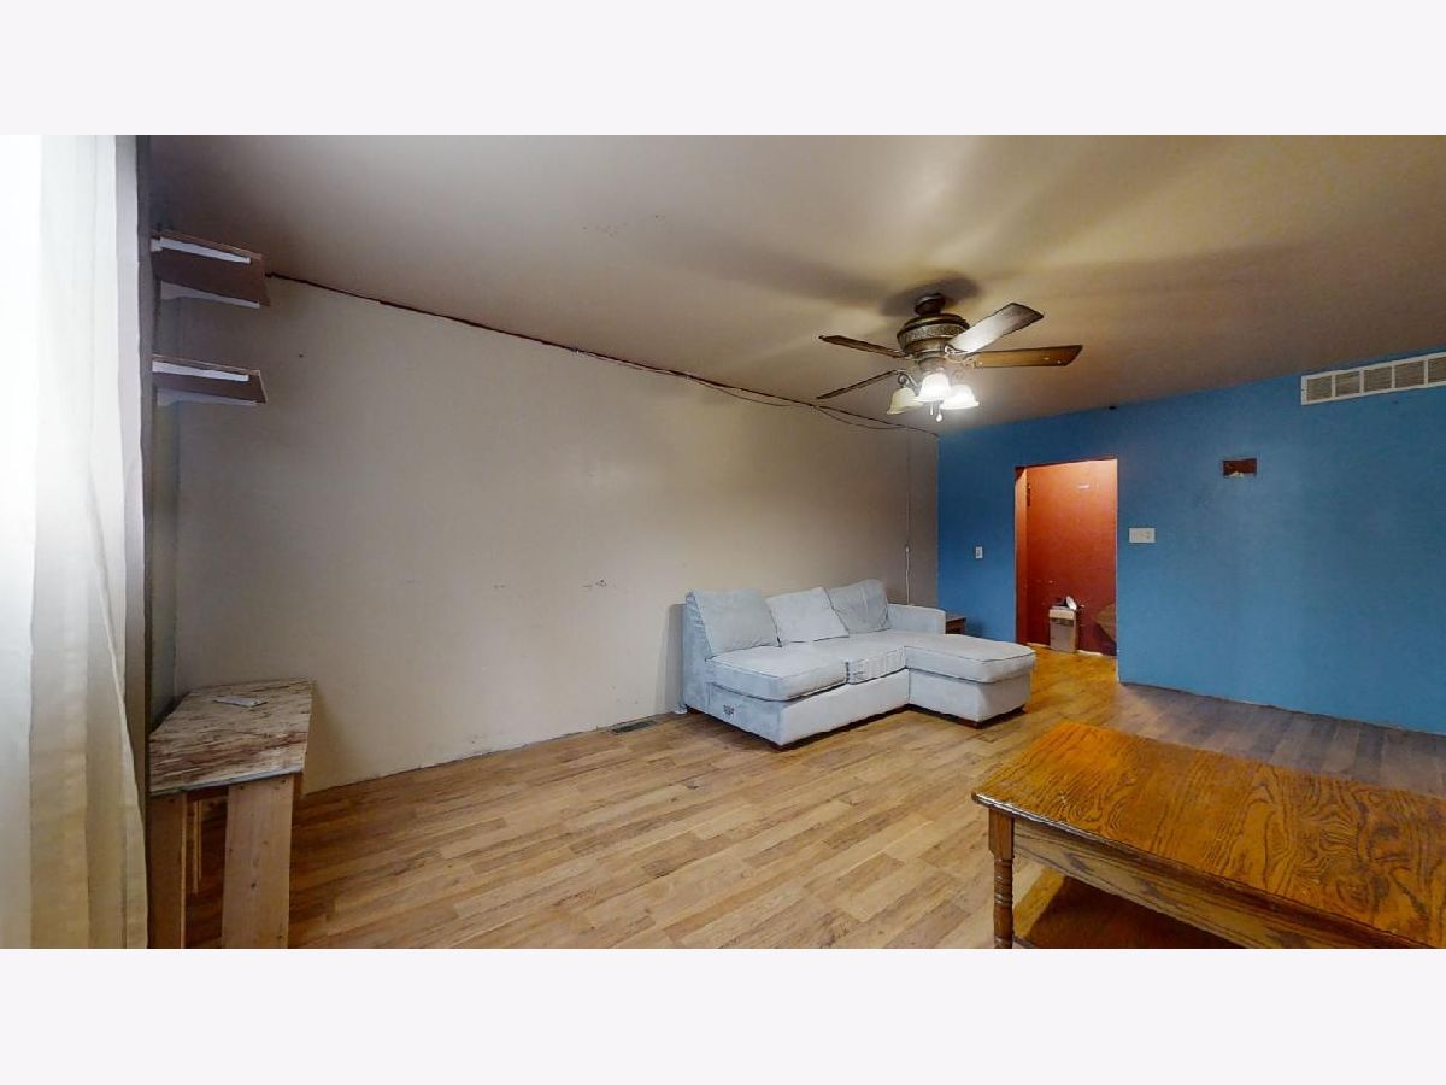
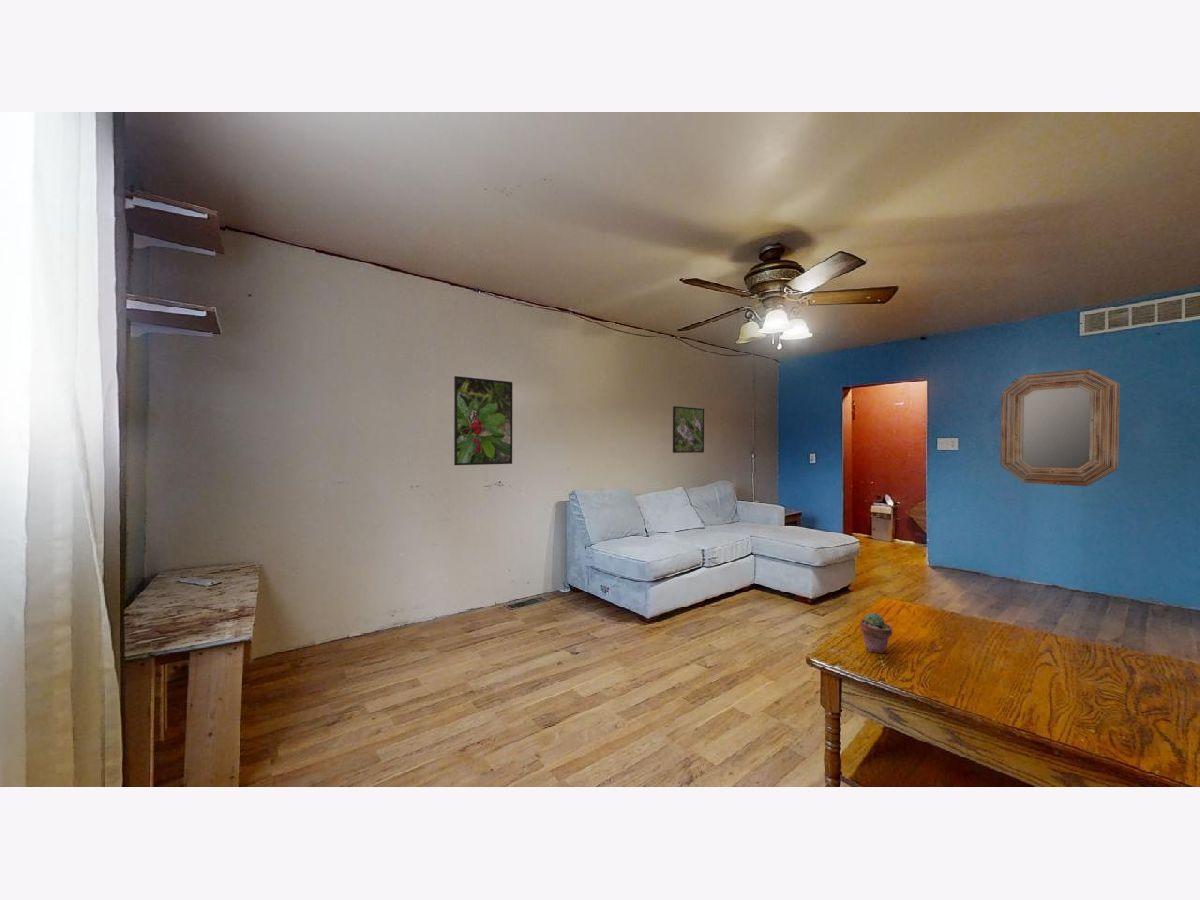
+ potted succulent [859,611,894,655]
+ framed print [453,375,513,466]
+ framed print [672,405,705,454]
+ home mirror [999,368,1121,487]
